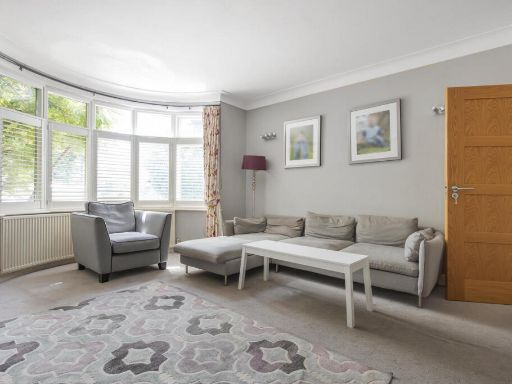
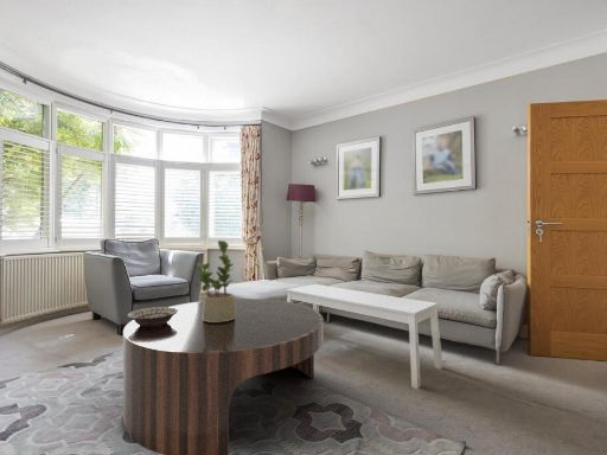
+ decorative bowl [127,306,178,327]
+ potted plant [191,239,235,322]
+ coffee table [122,297,325,455]
